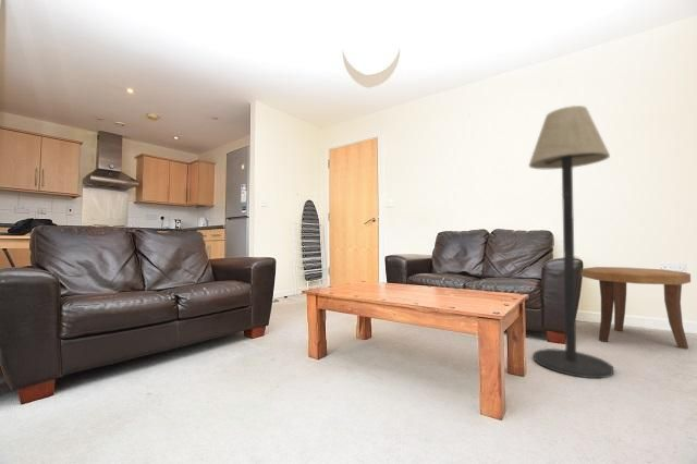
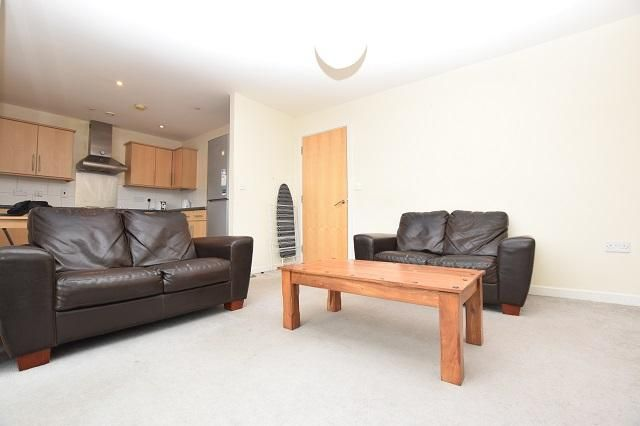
- floor lamp [527,105,614,379]
- side table [582,266,692,350]
